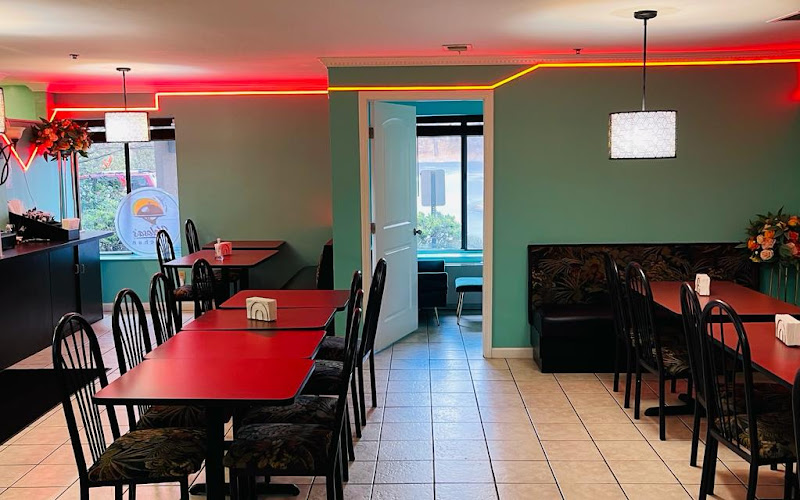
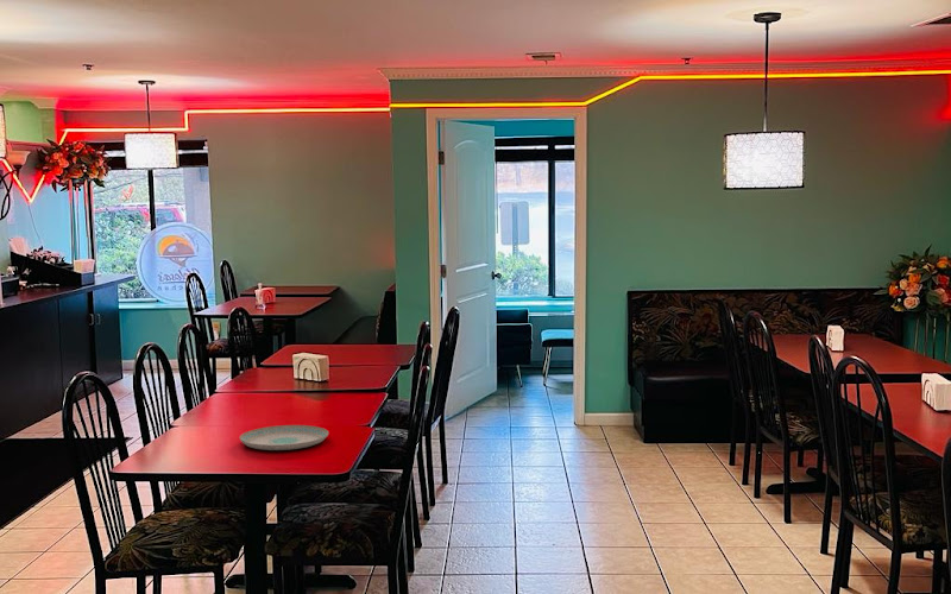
+ plate [239,424,329,451]
